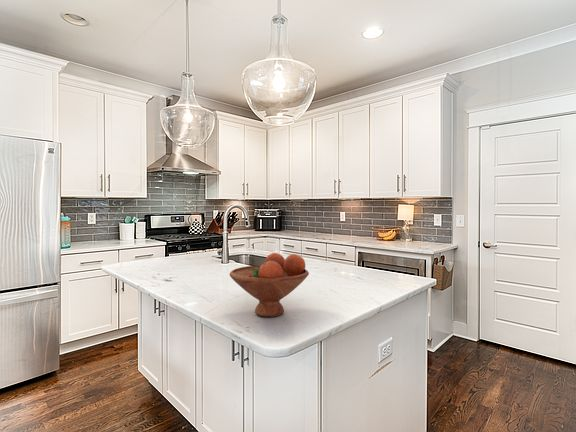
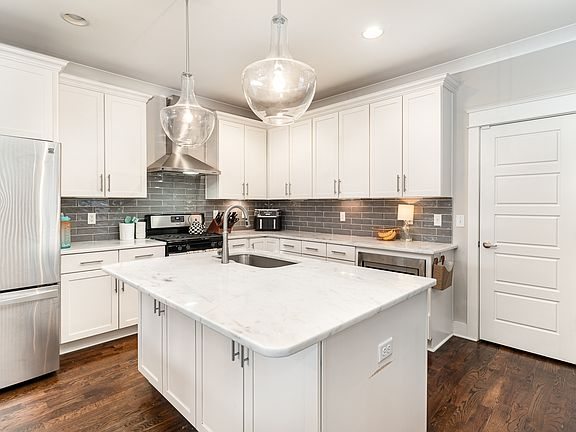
- fruit bowl [228,252,310,318]
